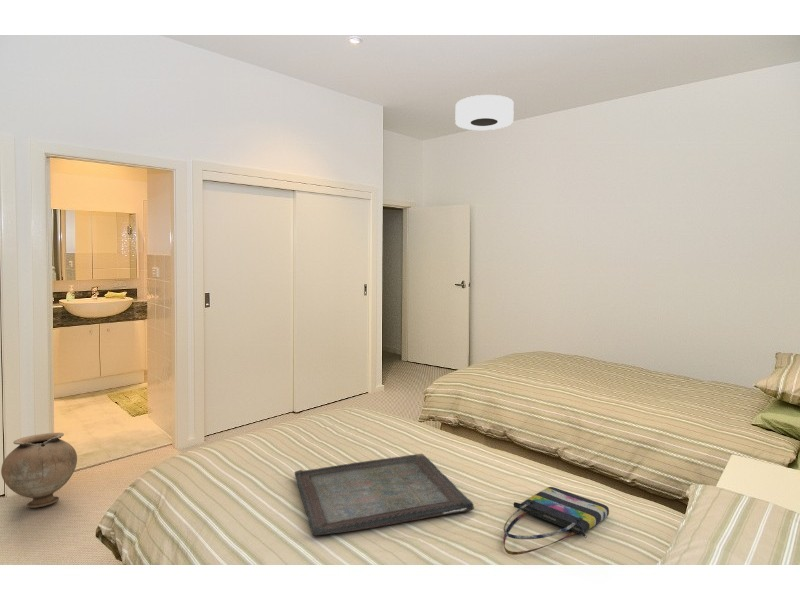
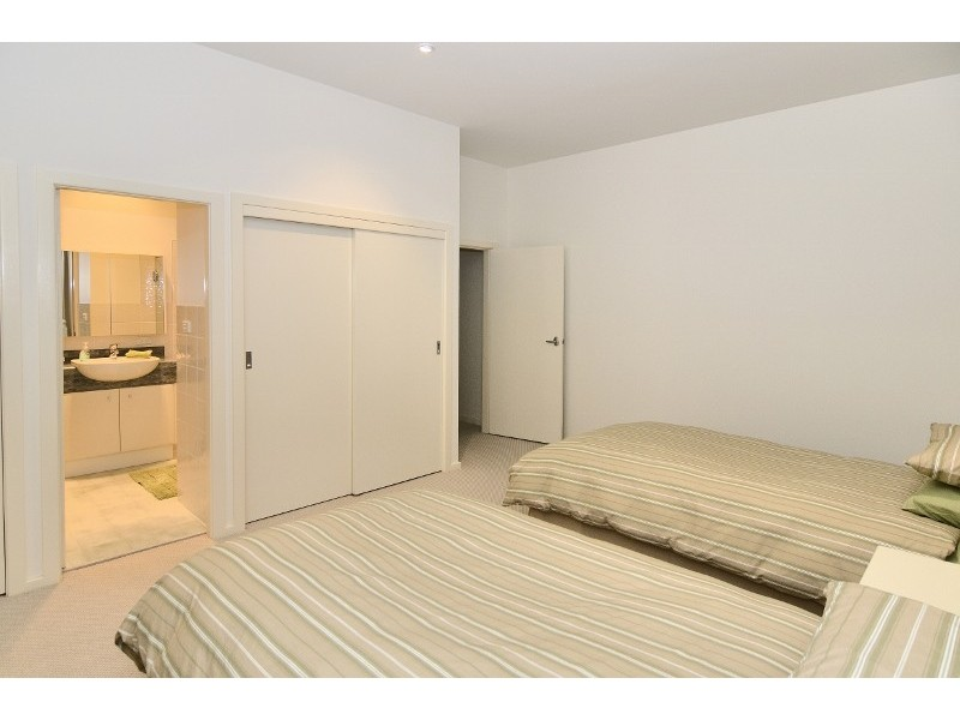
- ceiling light [454,94,515,131]
- vase [0,432,78,509]
- tote bag [502,486,610,556]
- serving tray [294,453,475,537]
